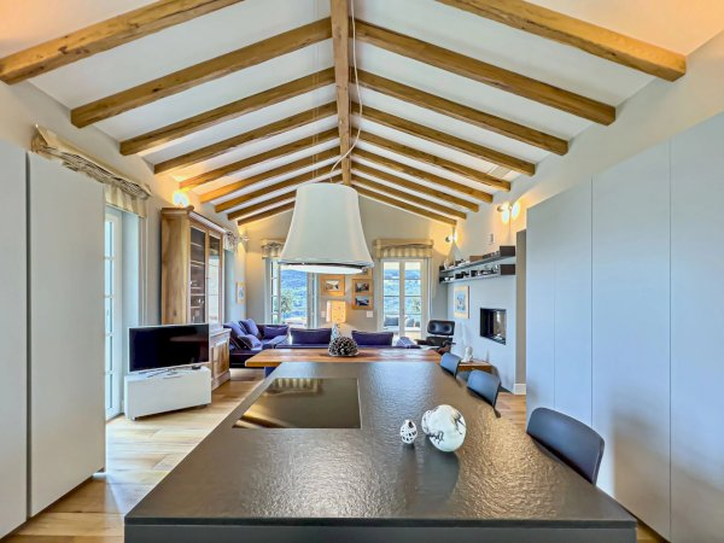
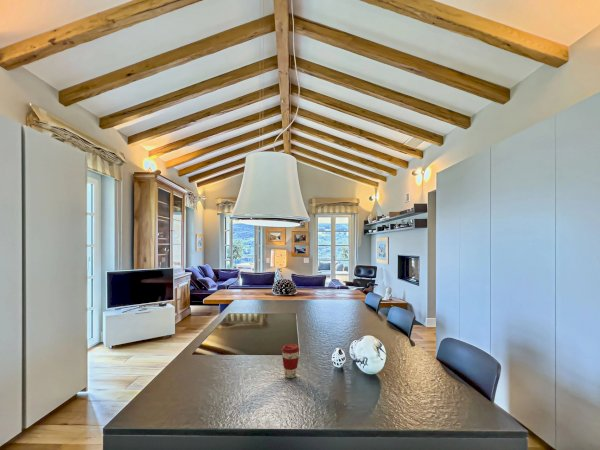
+ coffee cup [281,343,301,379]
